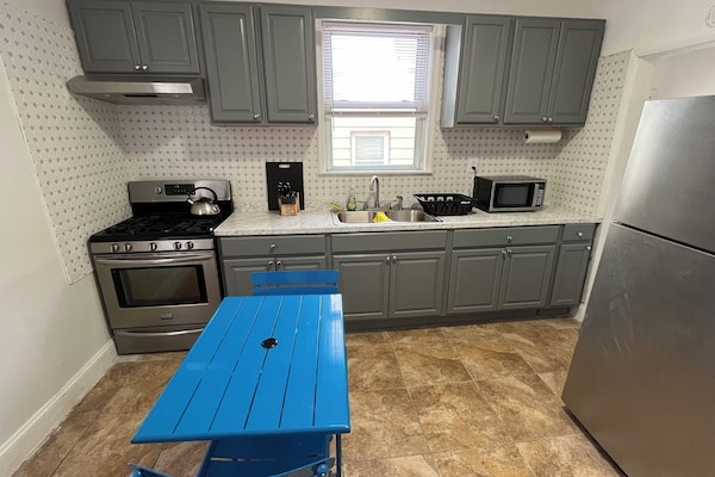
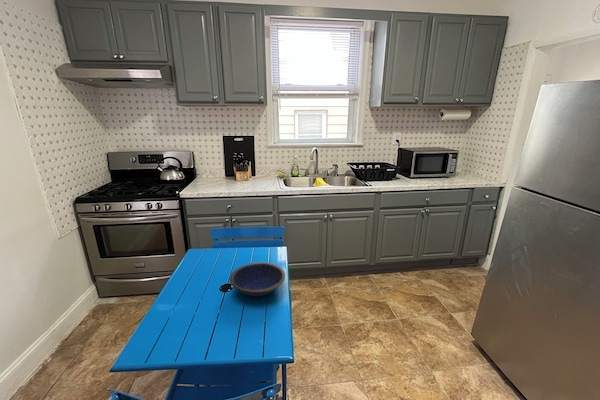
+ bowl [229,261,286,297]
